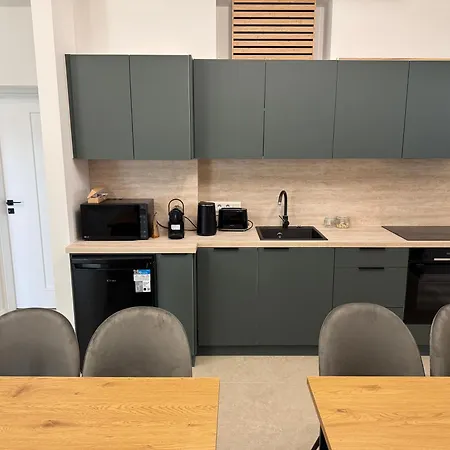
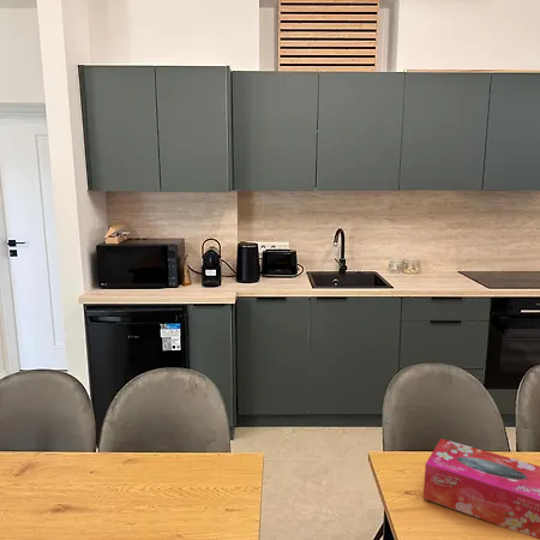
+ tissue box [422,438,540,540]
